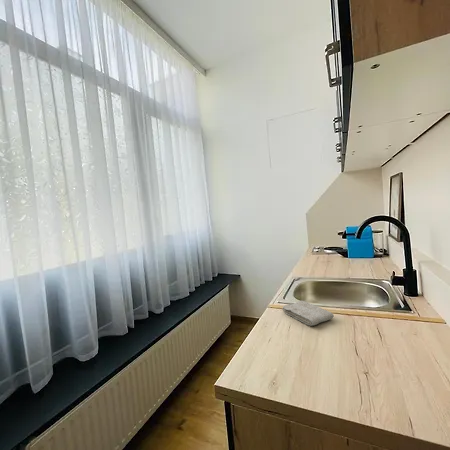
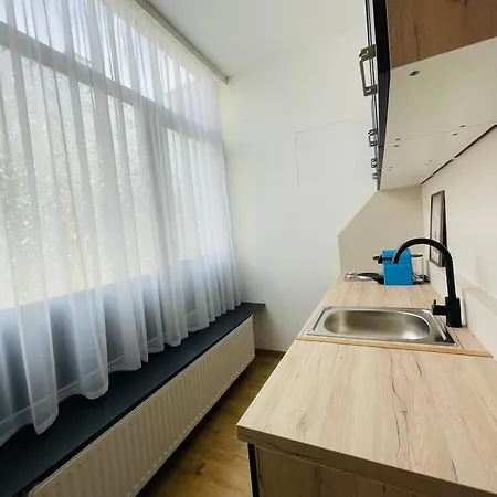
- washcloth [281,300,335,326]
